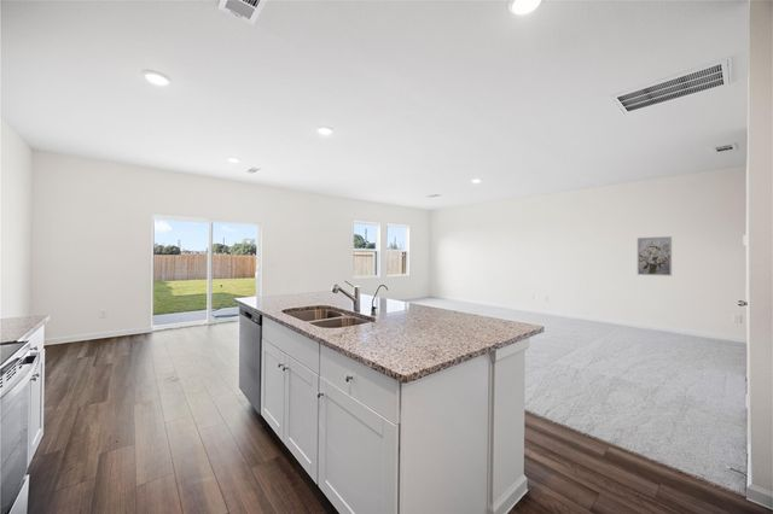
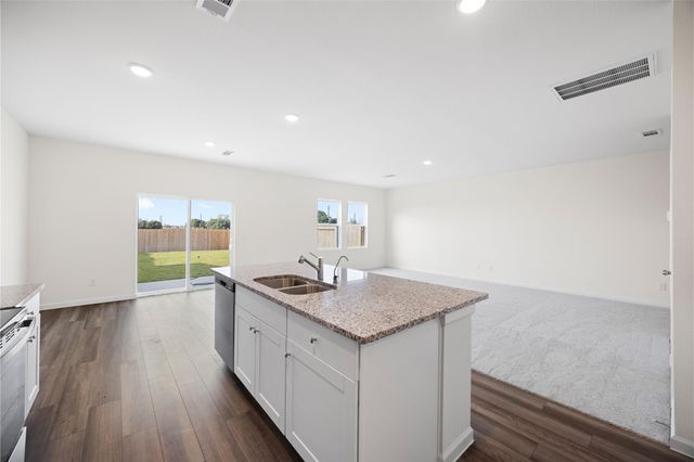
- wall art [637,235,673,278]
